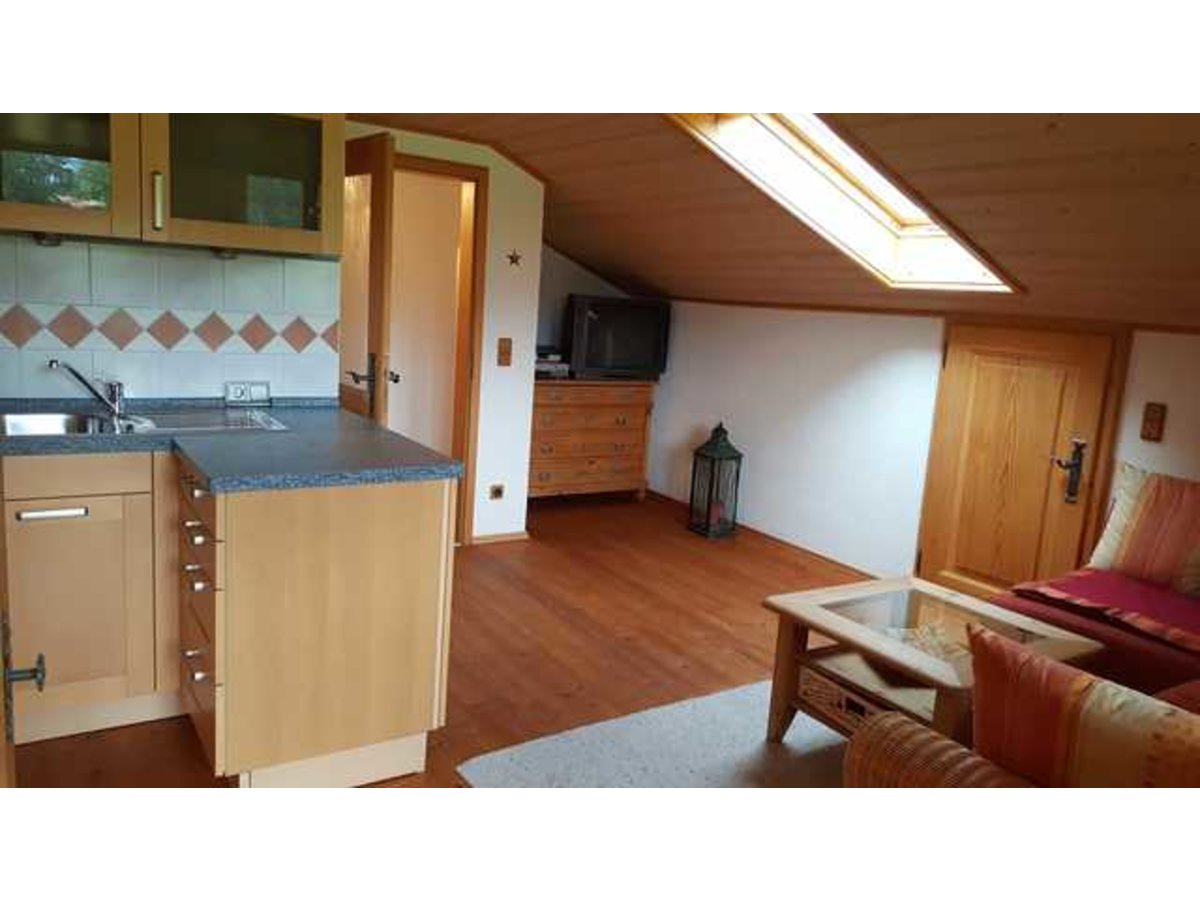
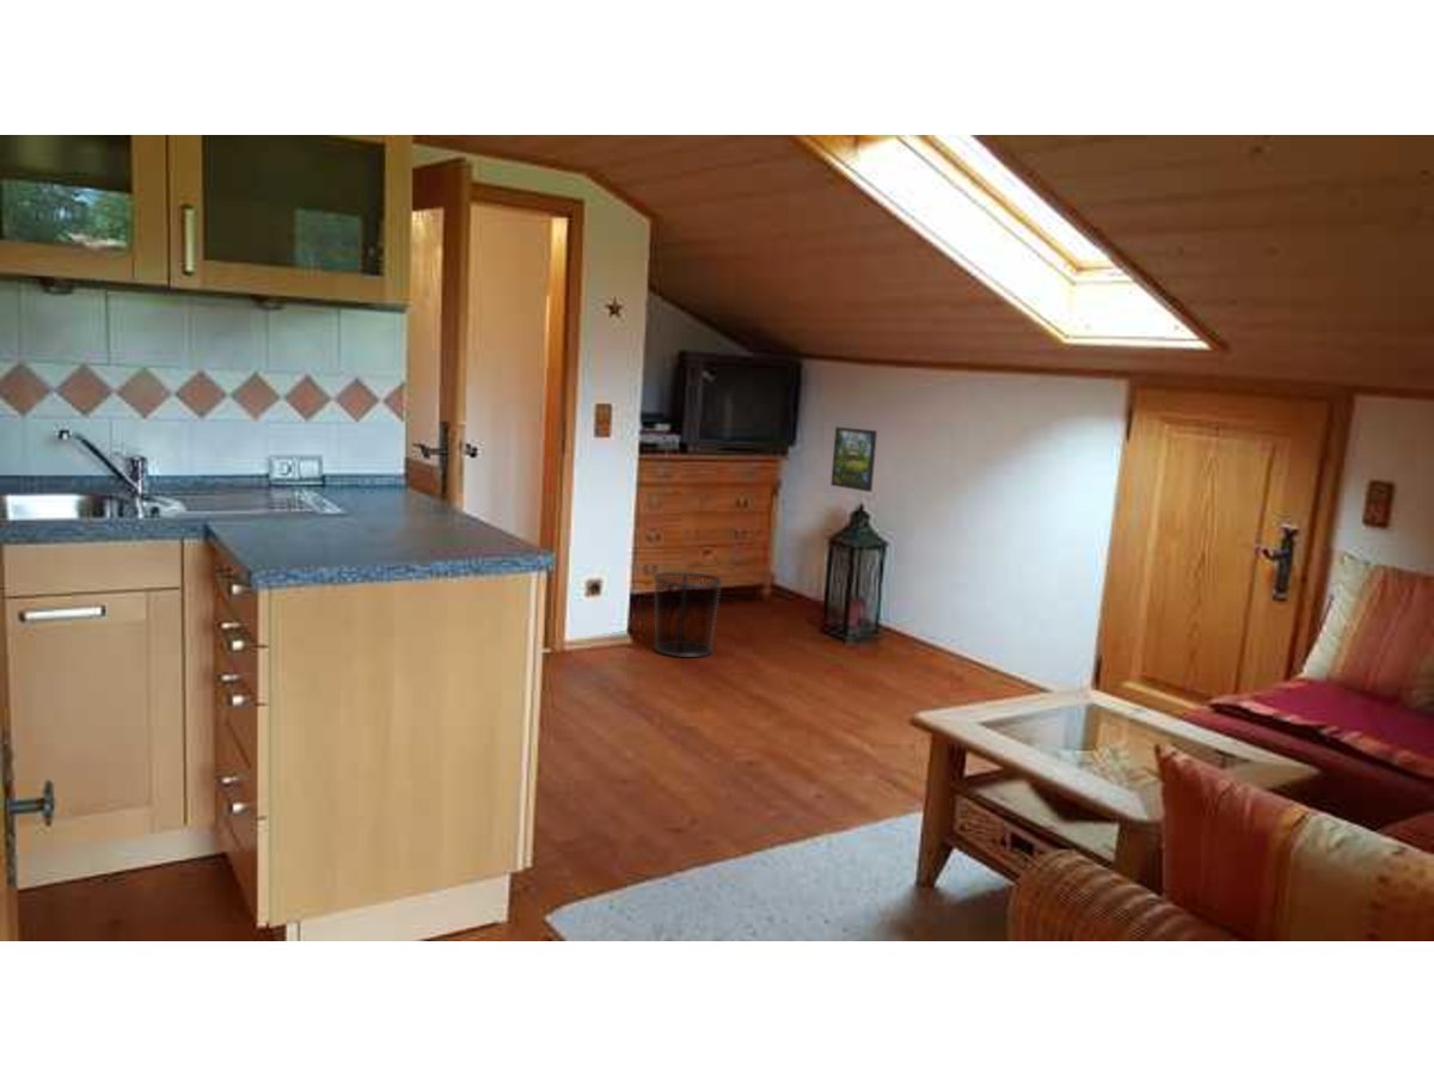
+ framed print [829,426,878,493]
+ waste bin [652,571,723,658]
